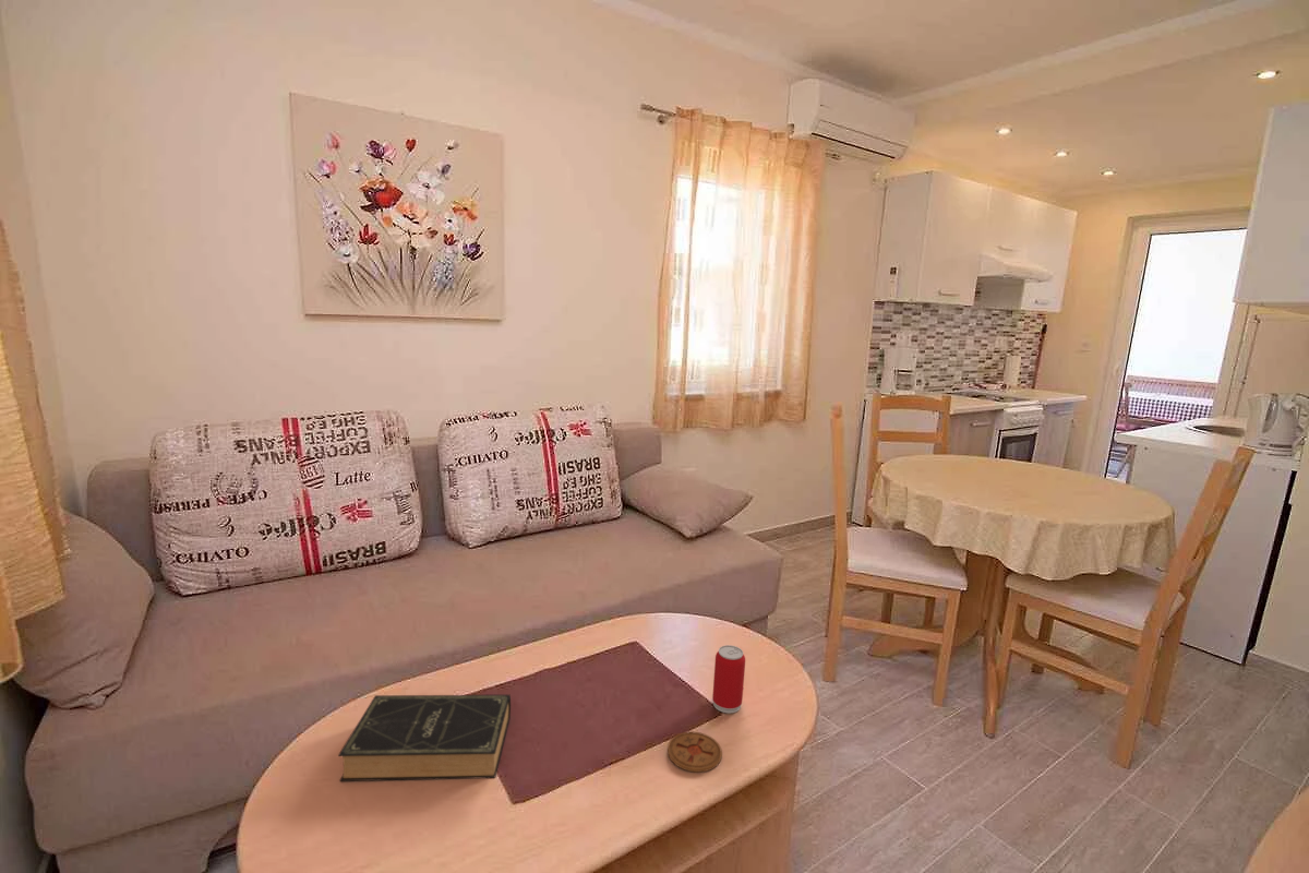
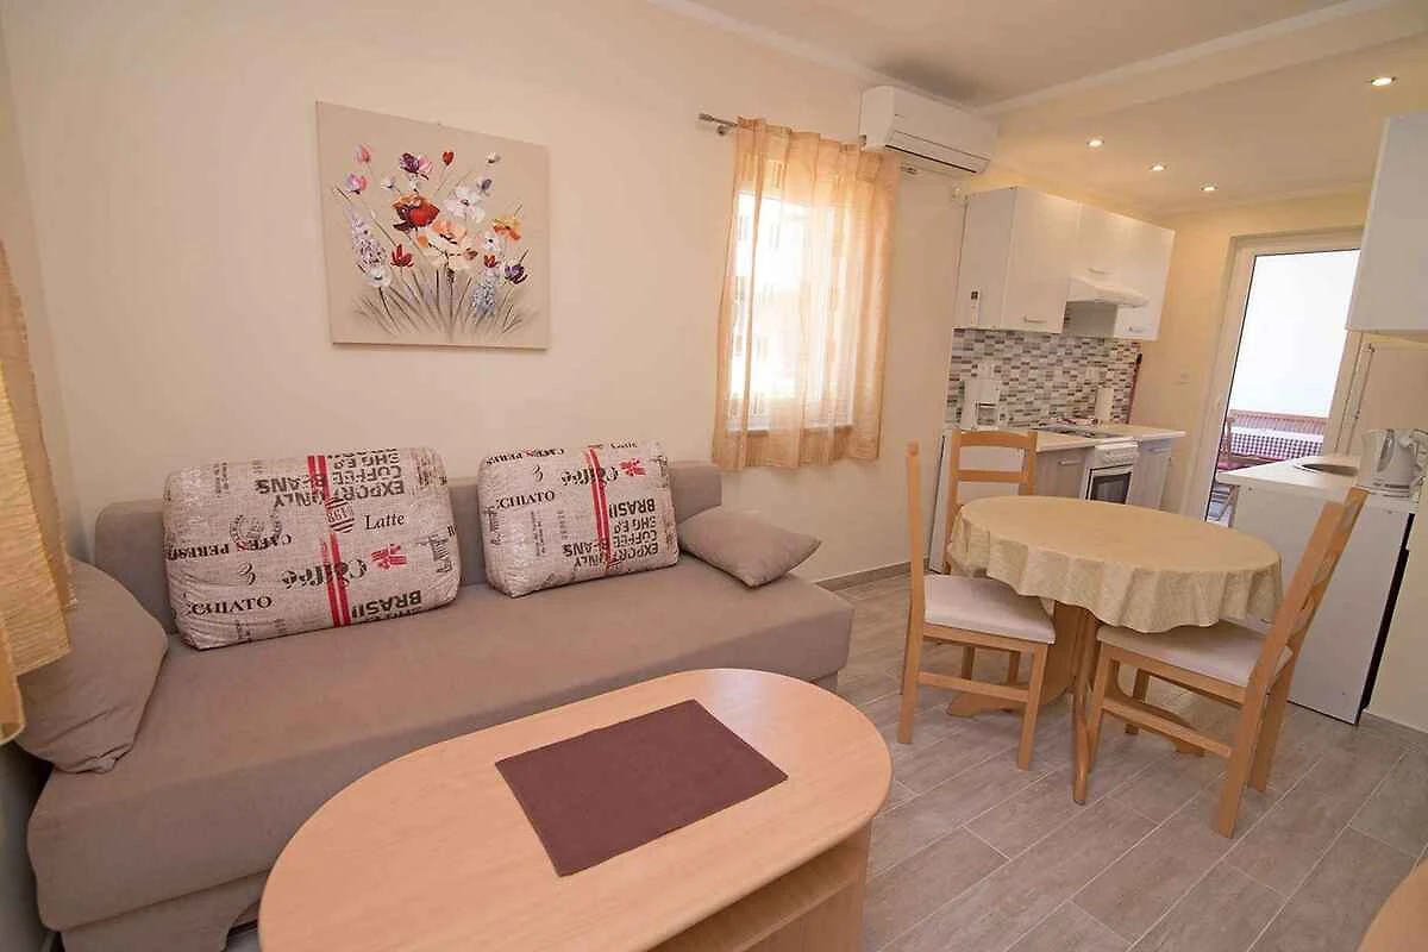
- book [337,694,512,782]
- beverage can [711,644,746,714]
- coaster [666,731,723,774]
